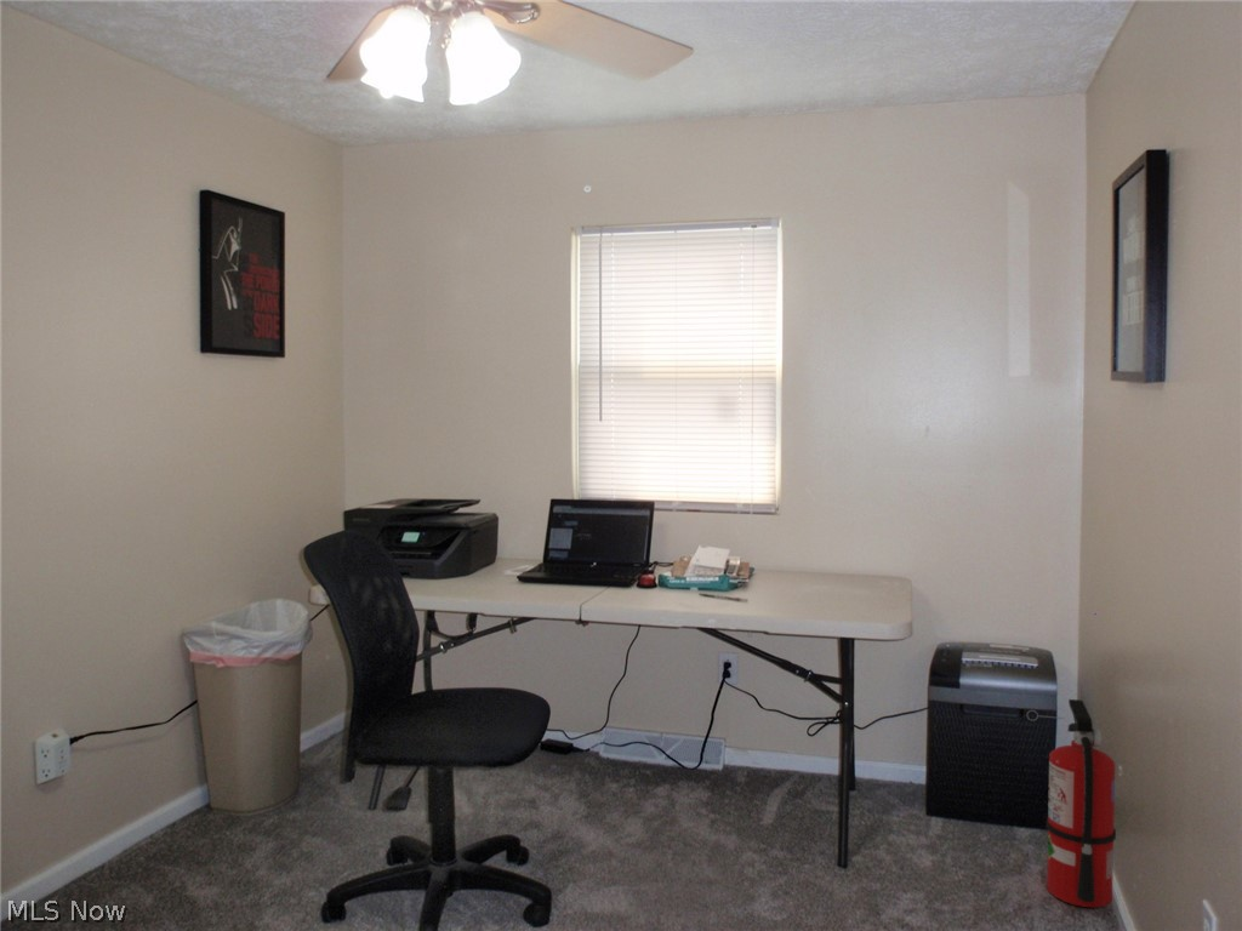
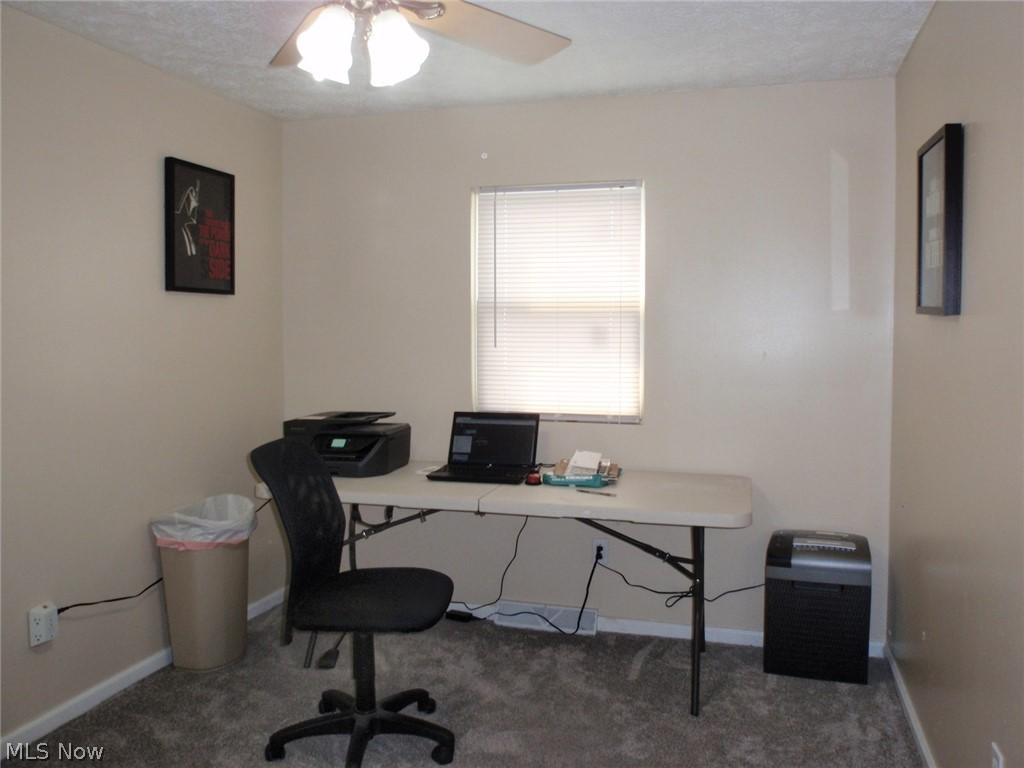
- fire extinguisher [1026,698,1117,908]
